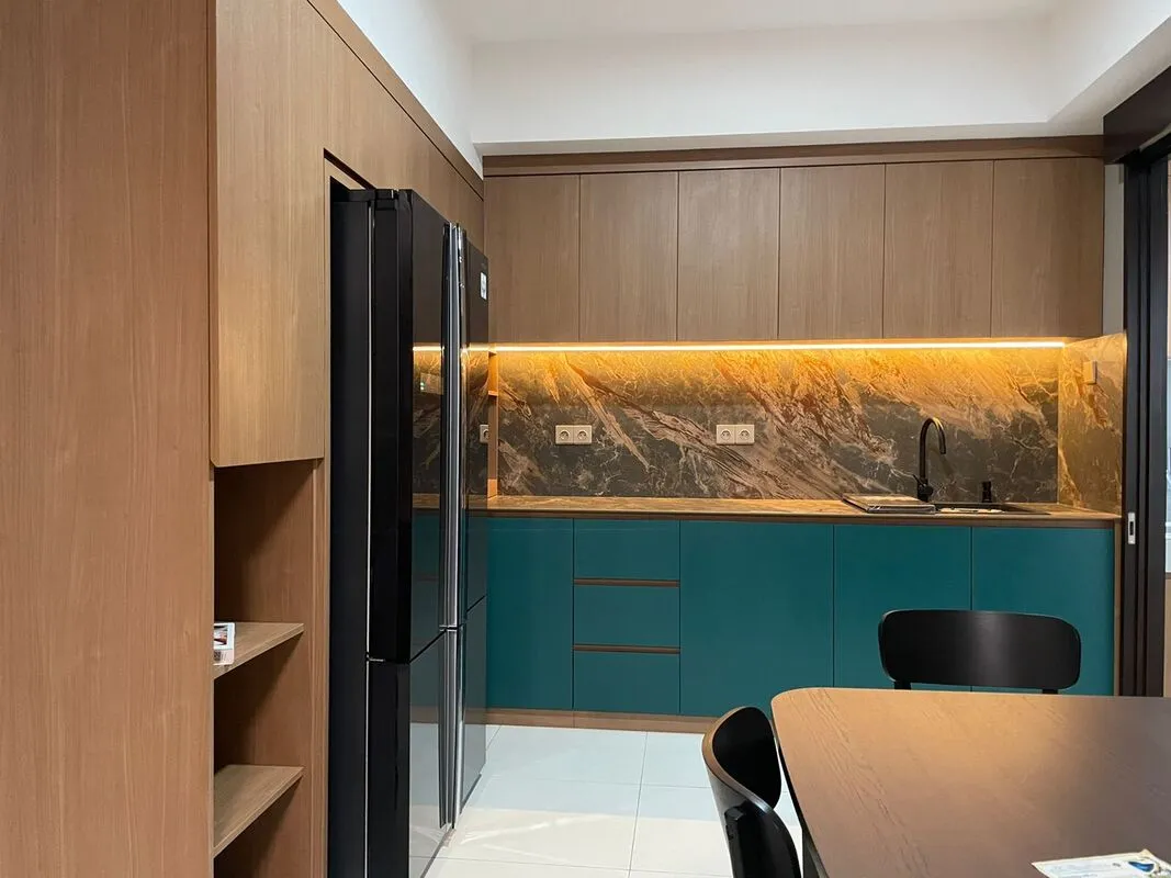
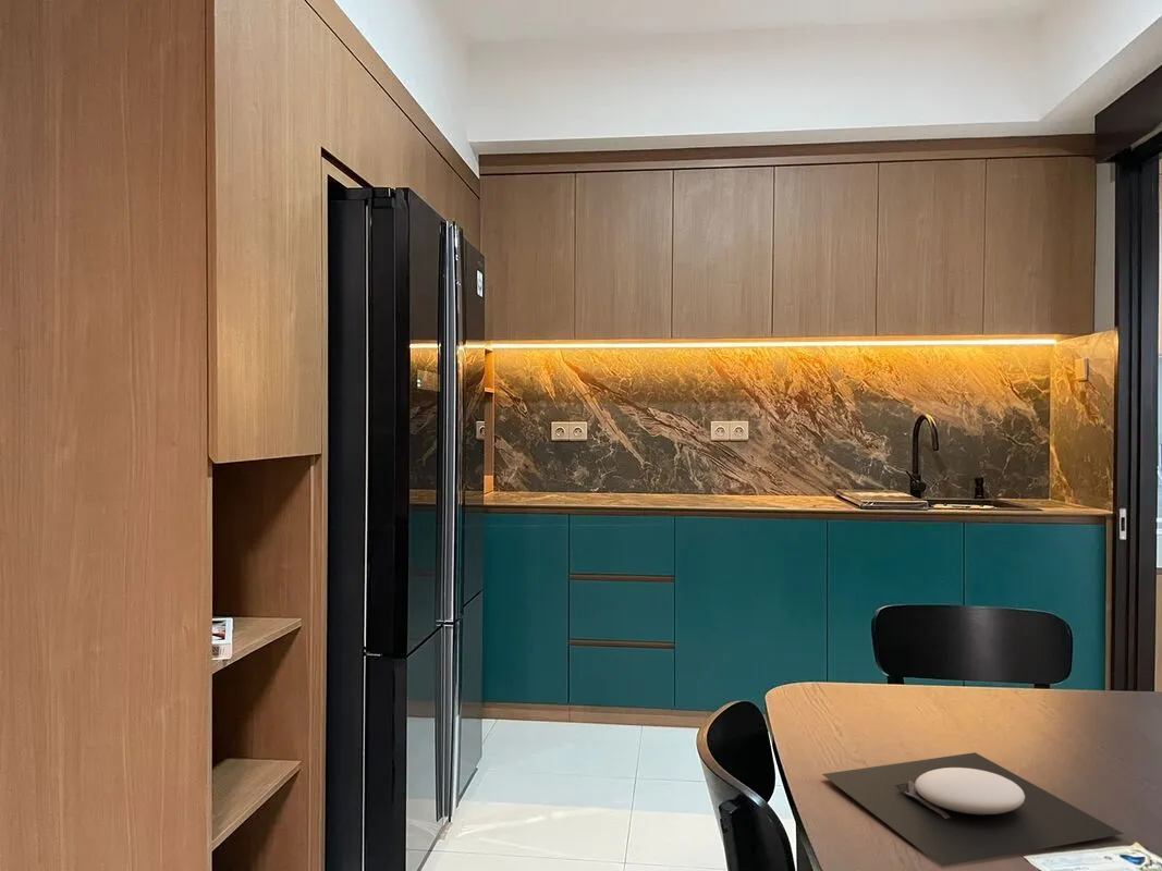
+ plate [821,751,1124,868]
